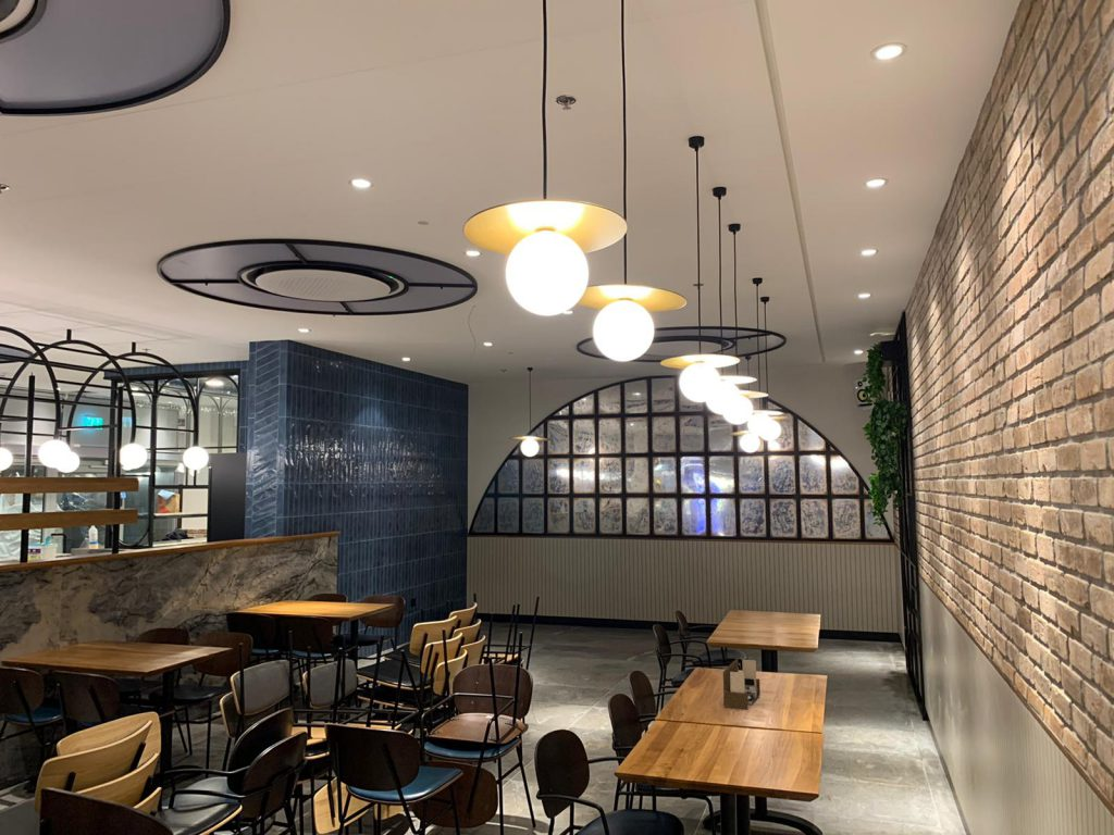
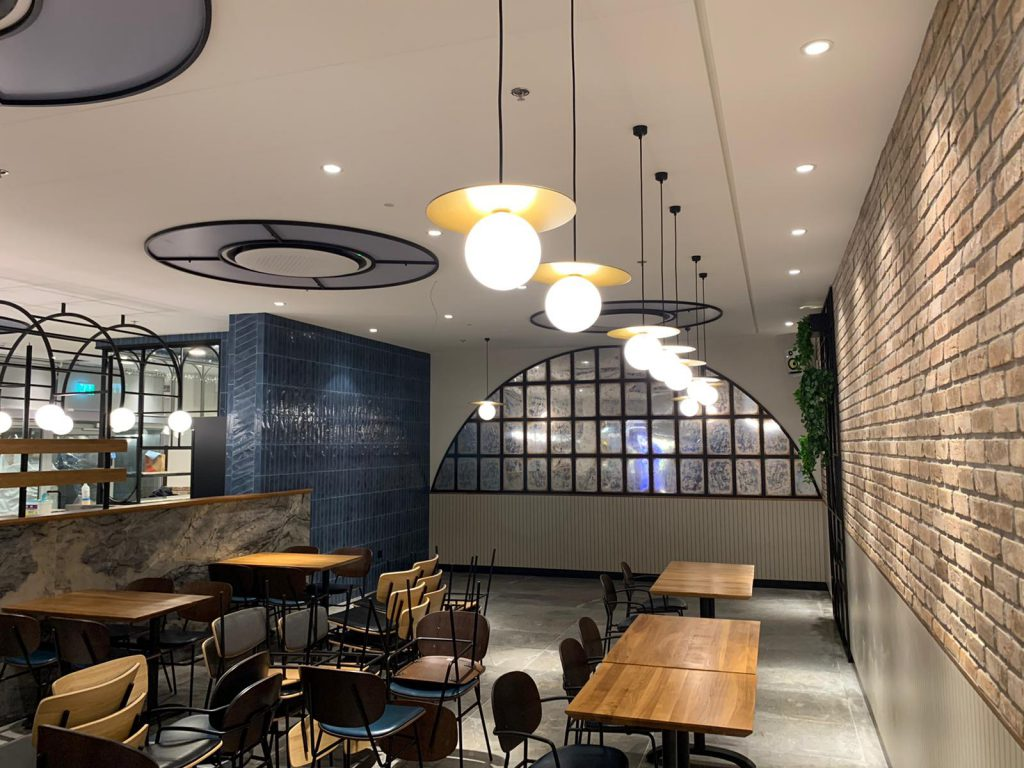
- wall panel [722,658,762,711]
